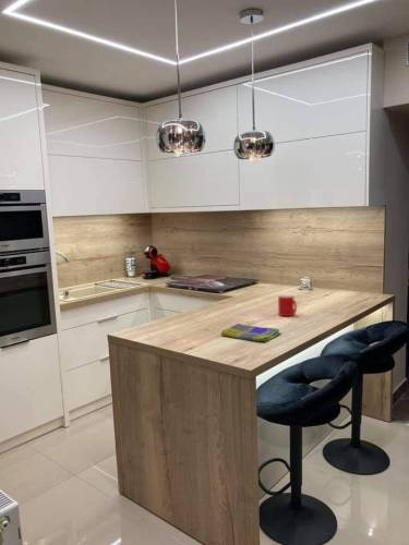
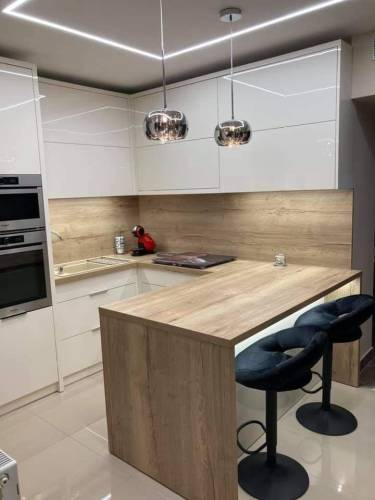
- dish towel [220,323,281,342]
- cup [277,293,298,317]
